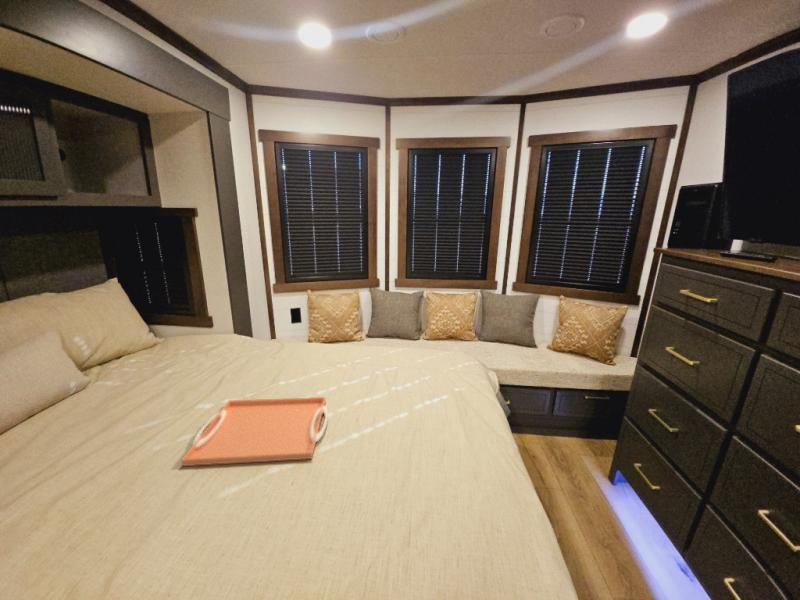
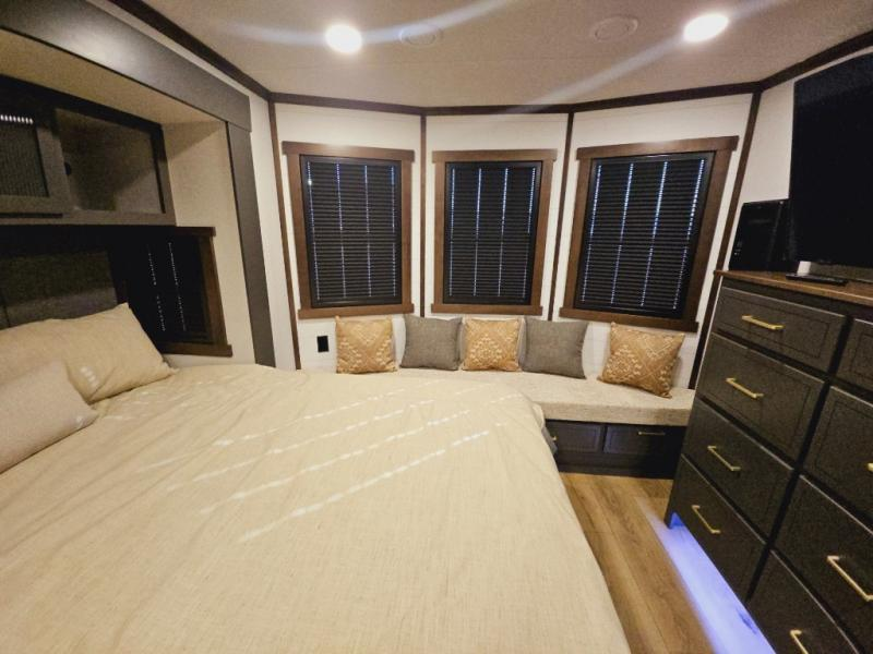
- serving tray [180,396,329,467]
